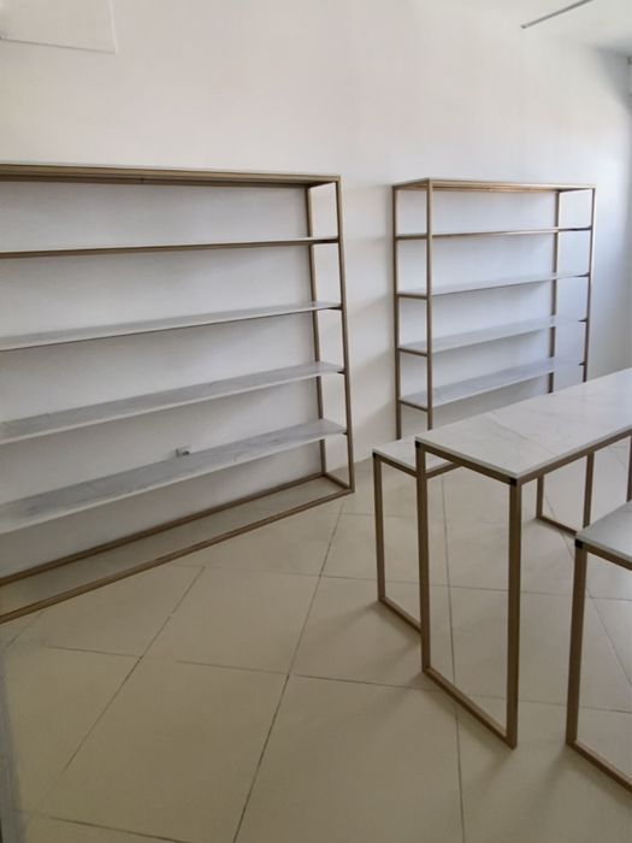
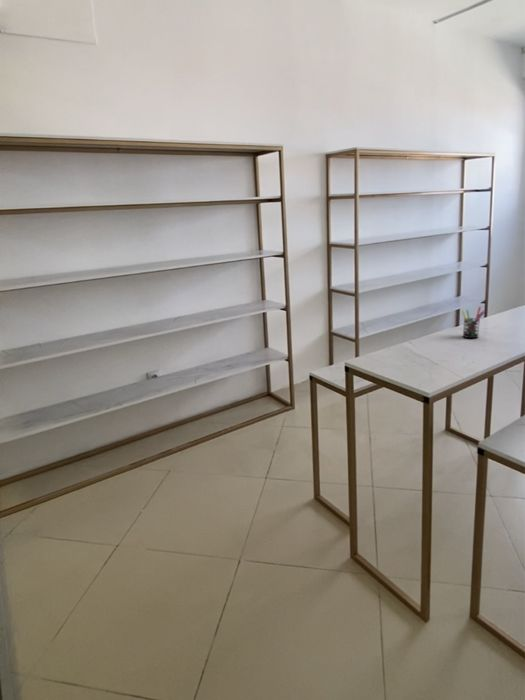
+ pen holder [461,305,486,339]
